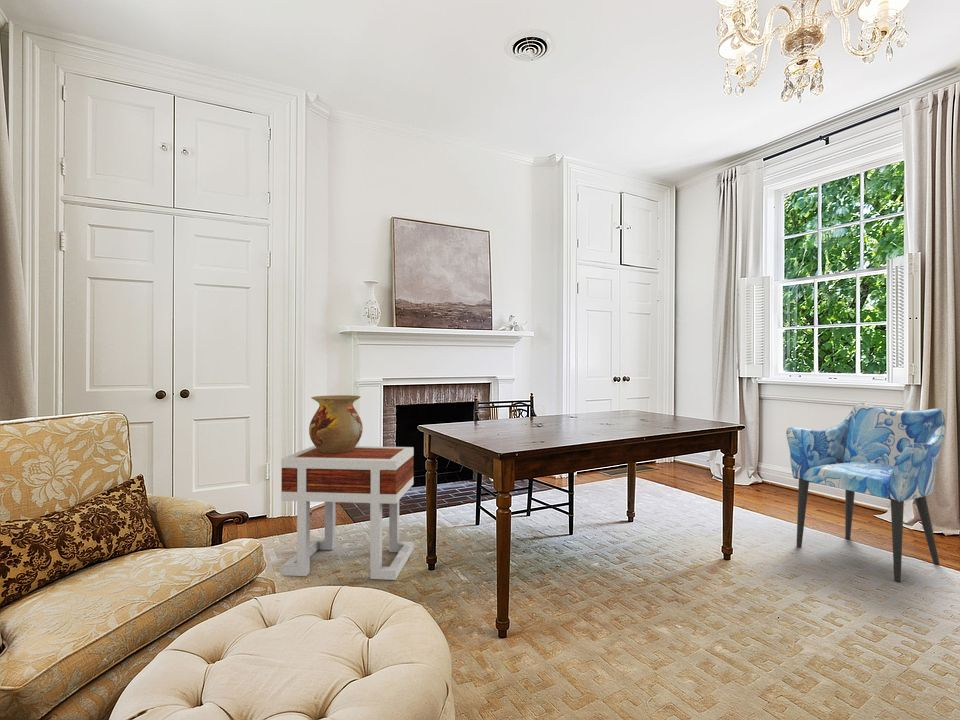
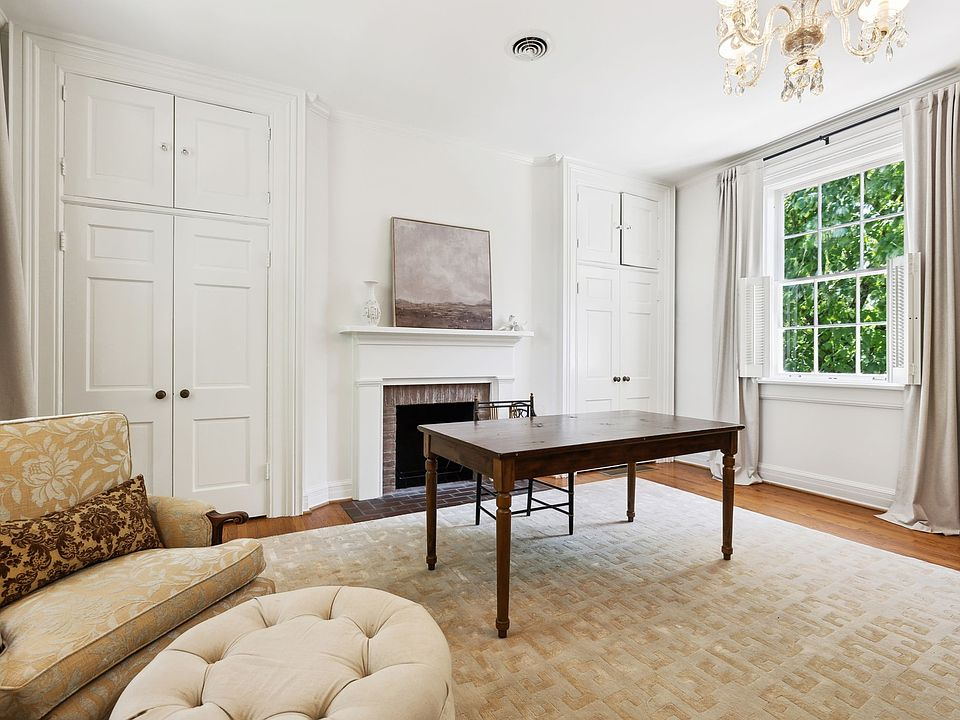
- vase [308,394,364,453]
- side table [280,445,415,581]
- armchair [785,402,946,583]
